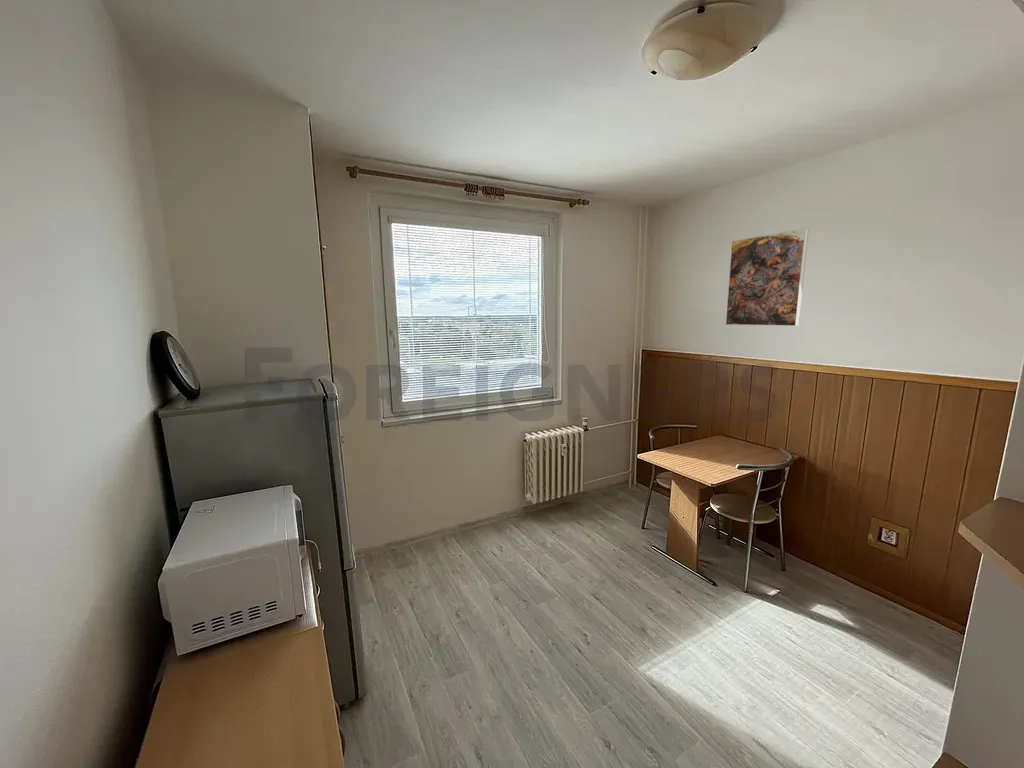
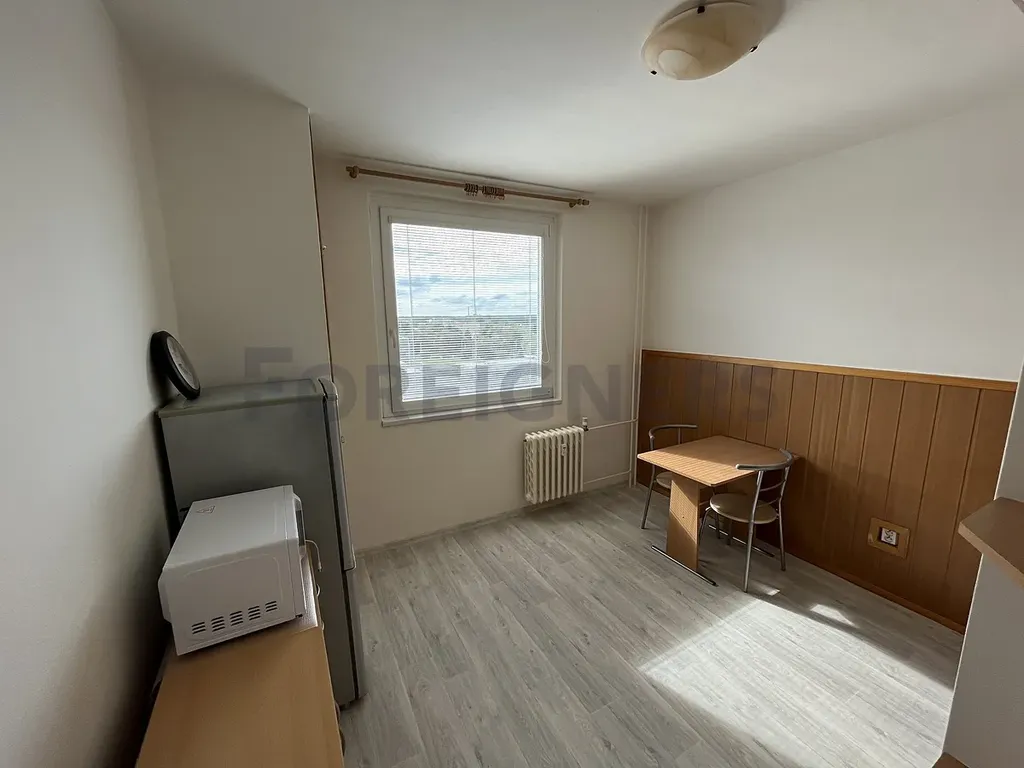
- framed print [725,227,810,327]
